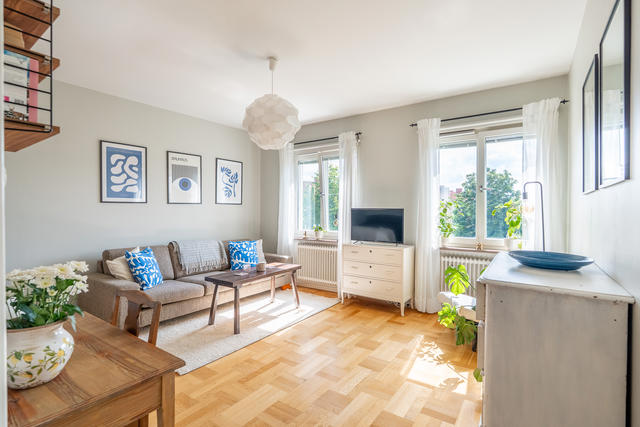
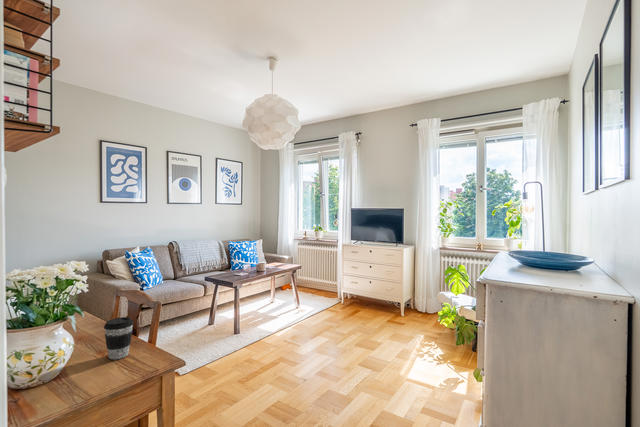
+ coffee cup [103,316,134,360]
